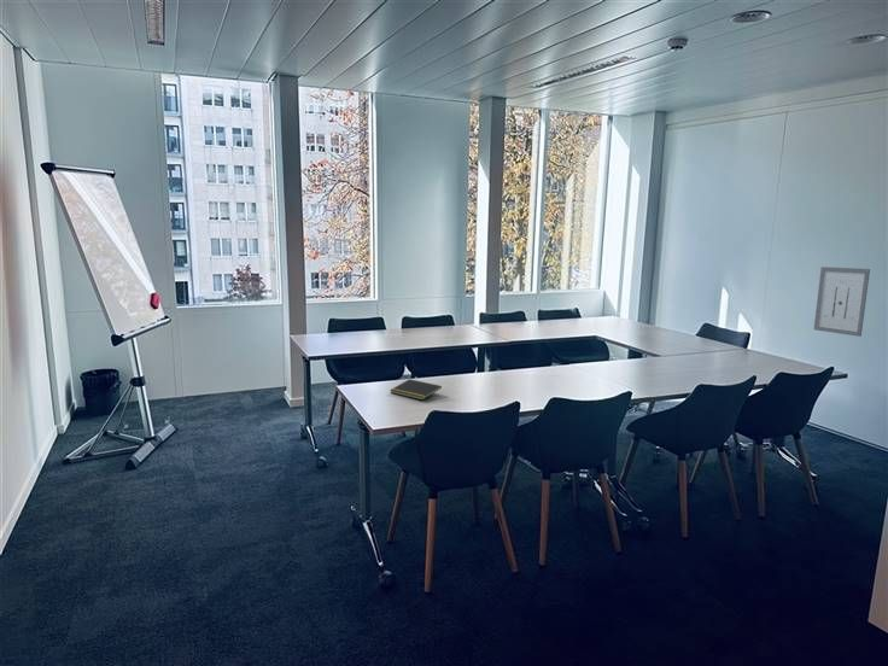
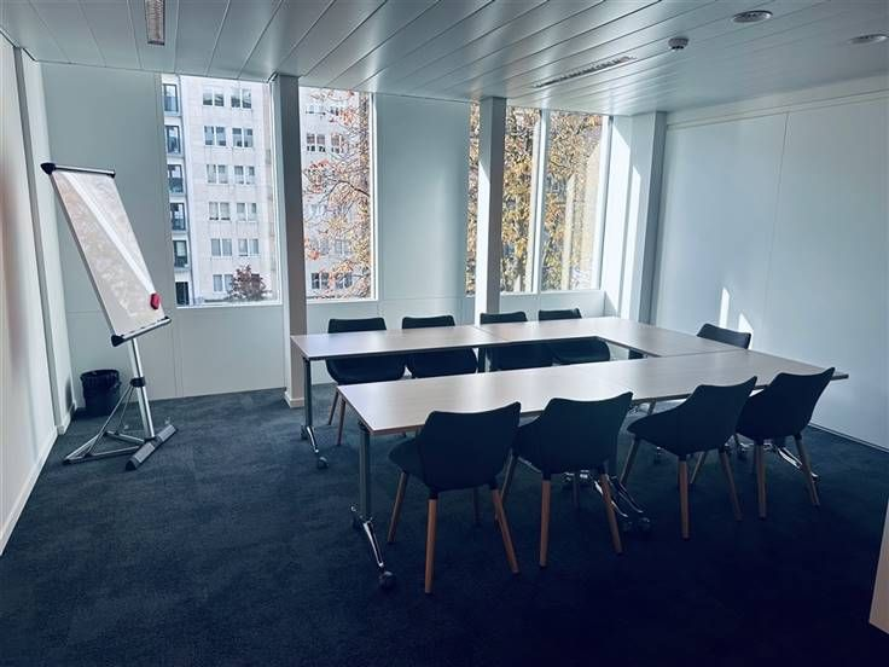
- wall art [813,265,871,338]
- notepad [388,378,443,401]
